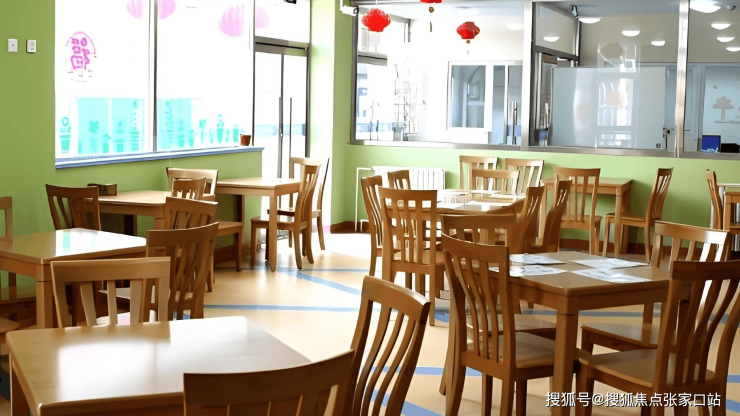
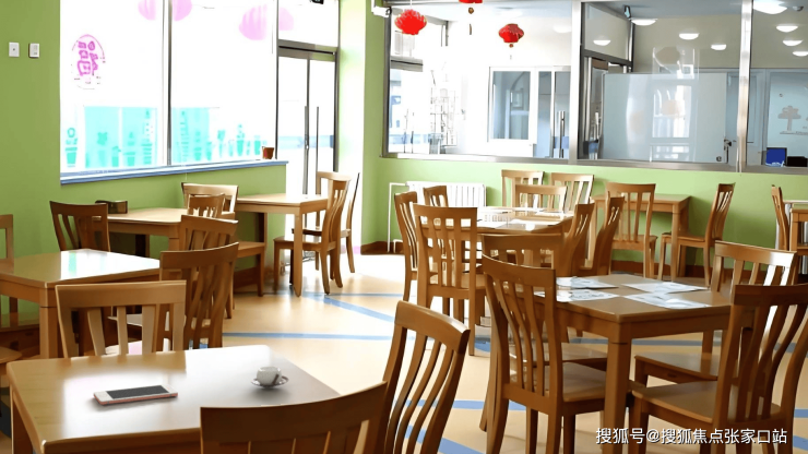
+ cell phone [93,383,179,406]
+ cup [250,366,289,389]
